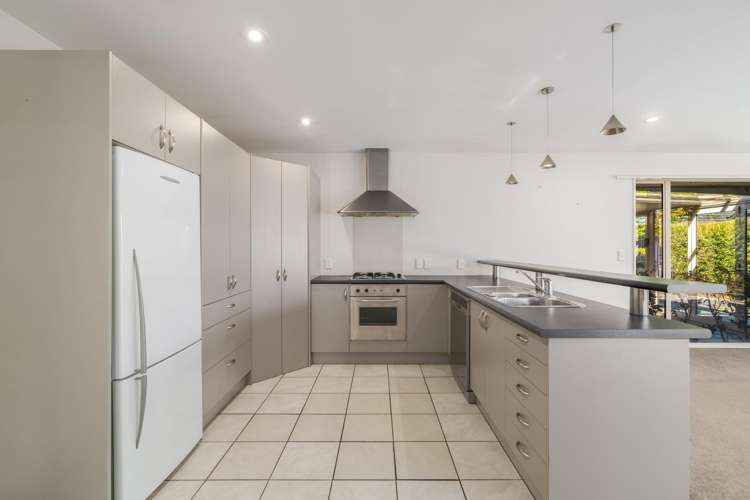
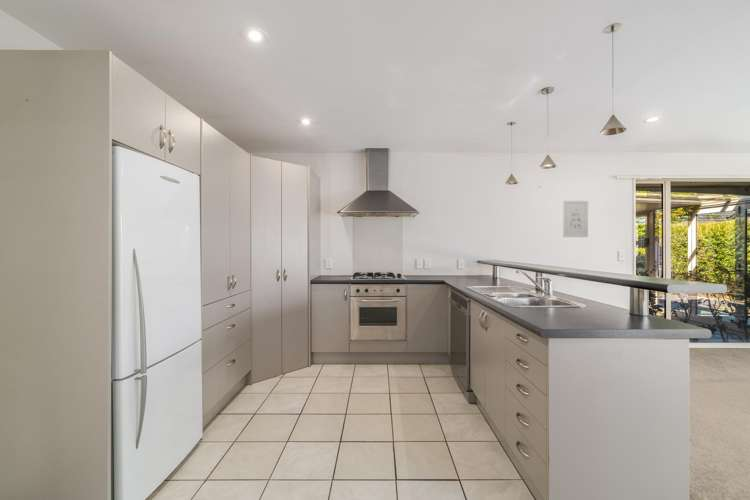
+ wall art [562,200,589,238]
